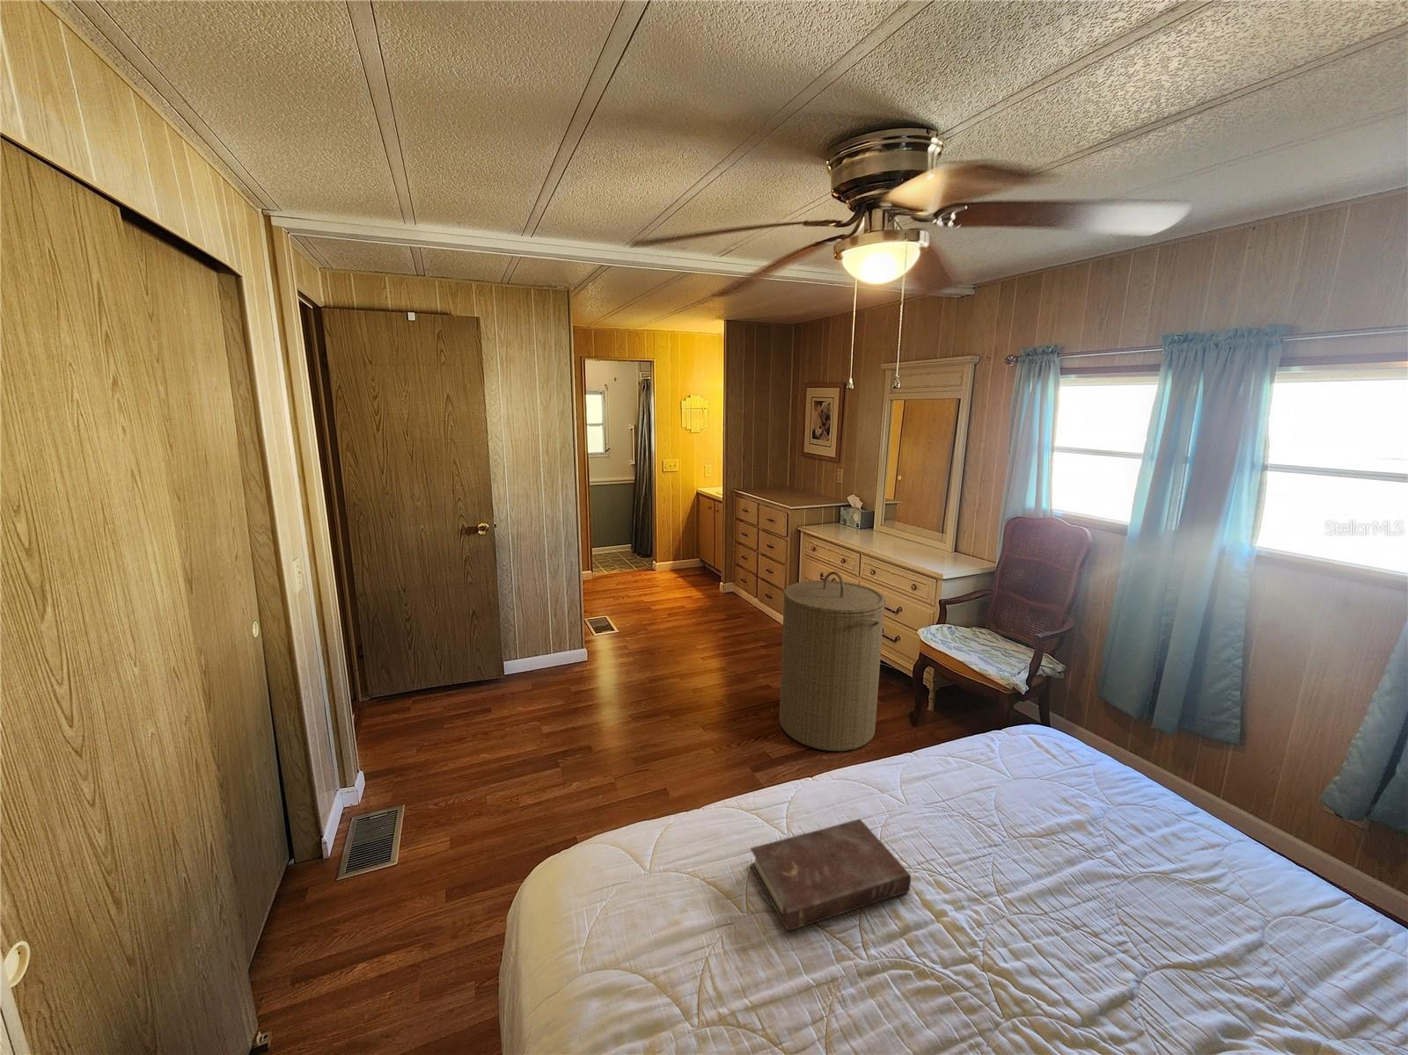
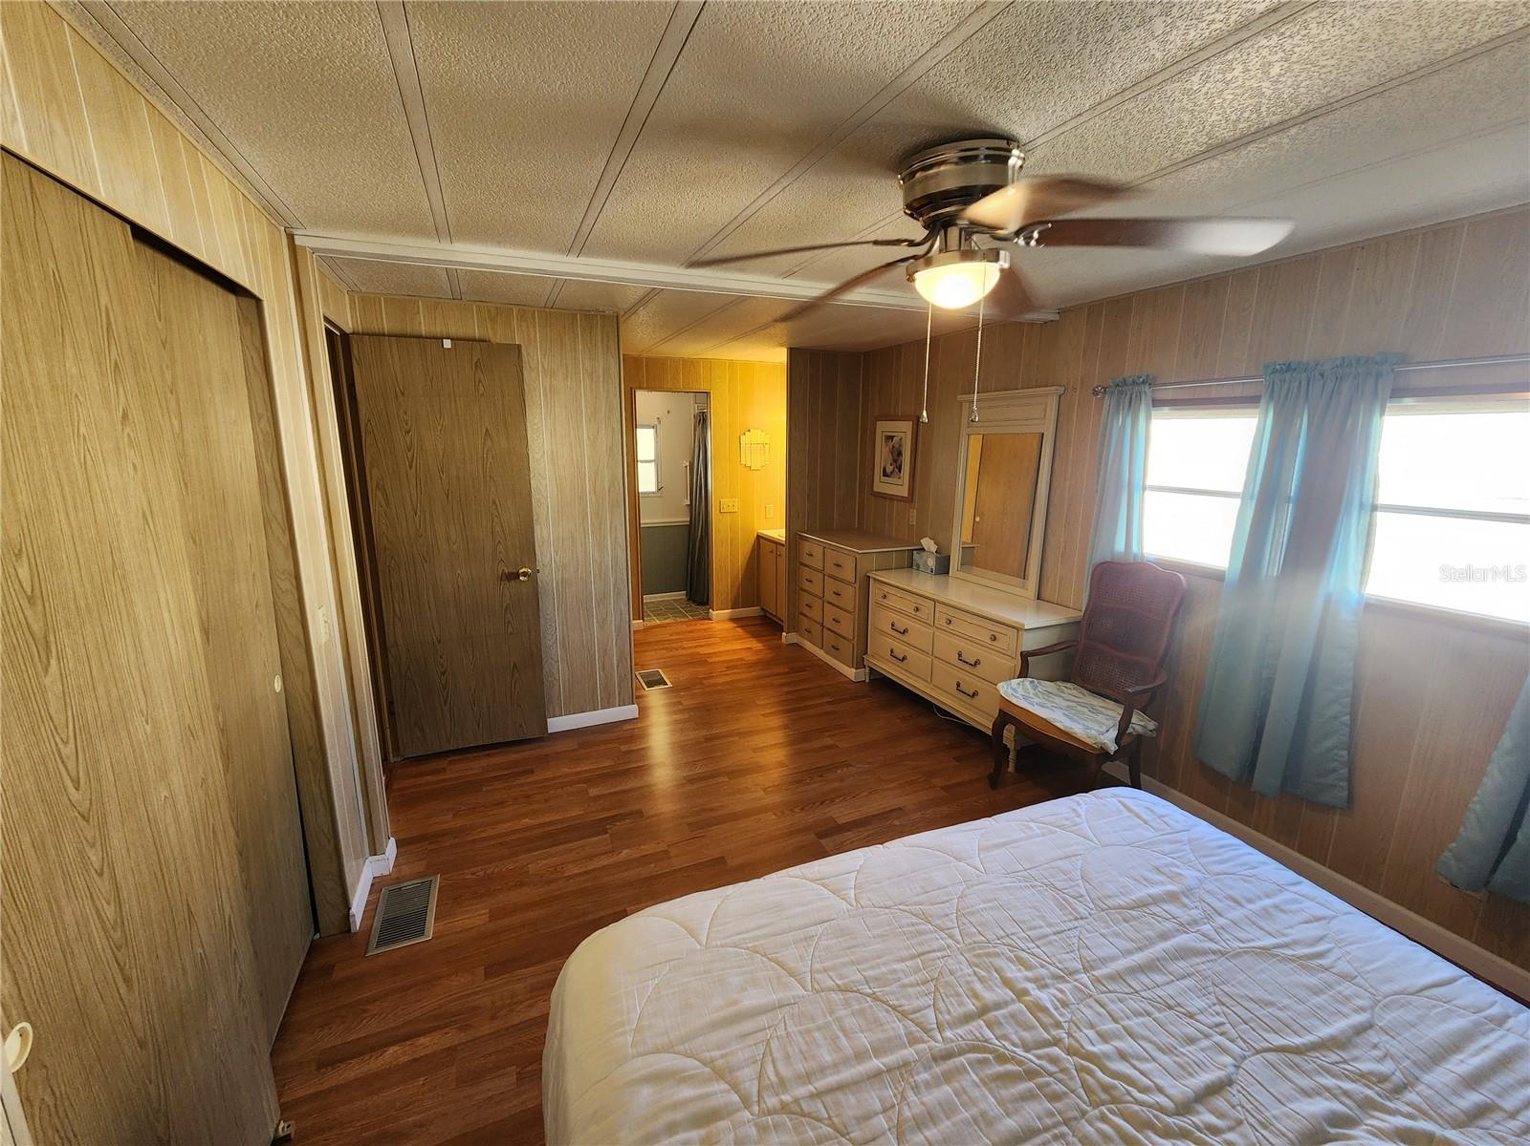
- book [748,819,911,933]
- laundry hamper [778,571,886,751]
